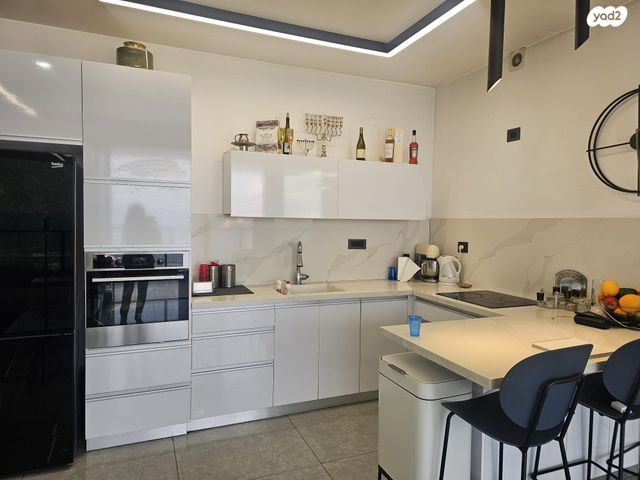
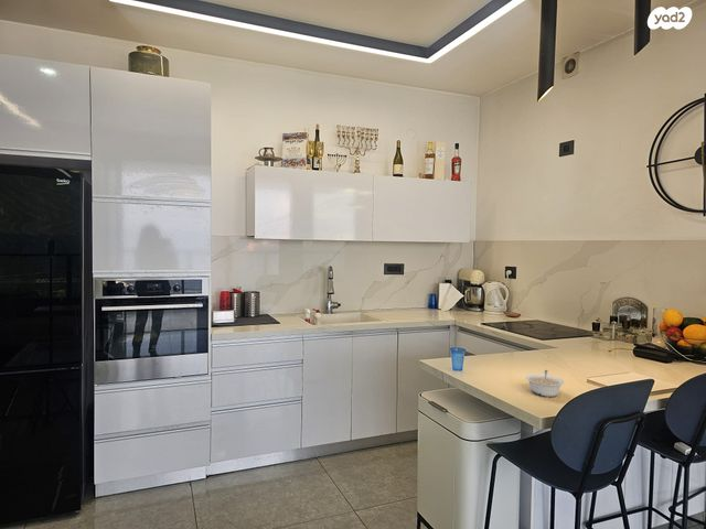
+ legume [525,369,565,398]
